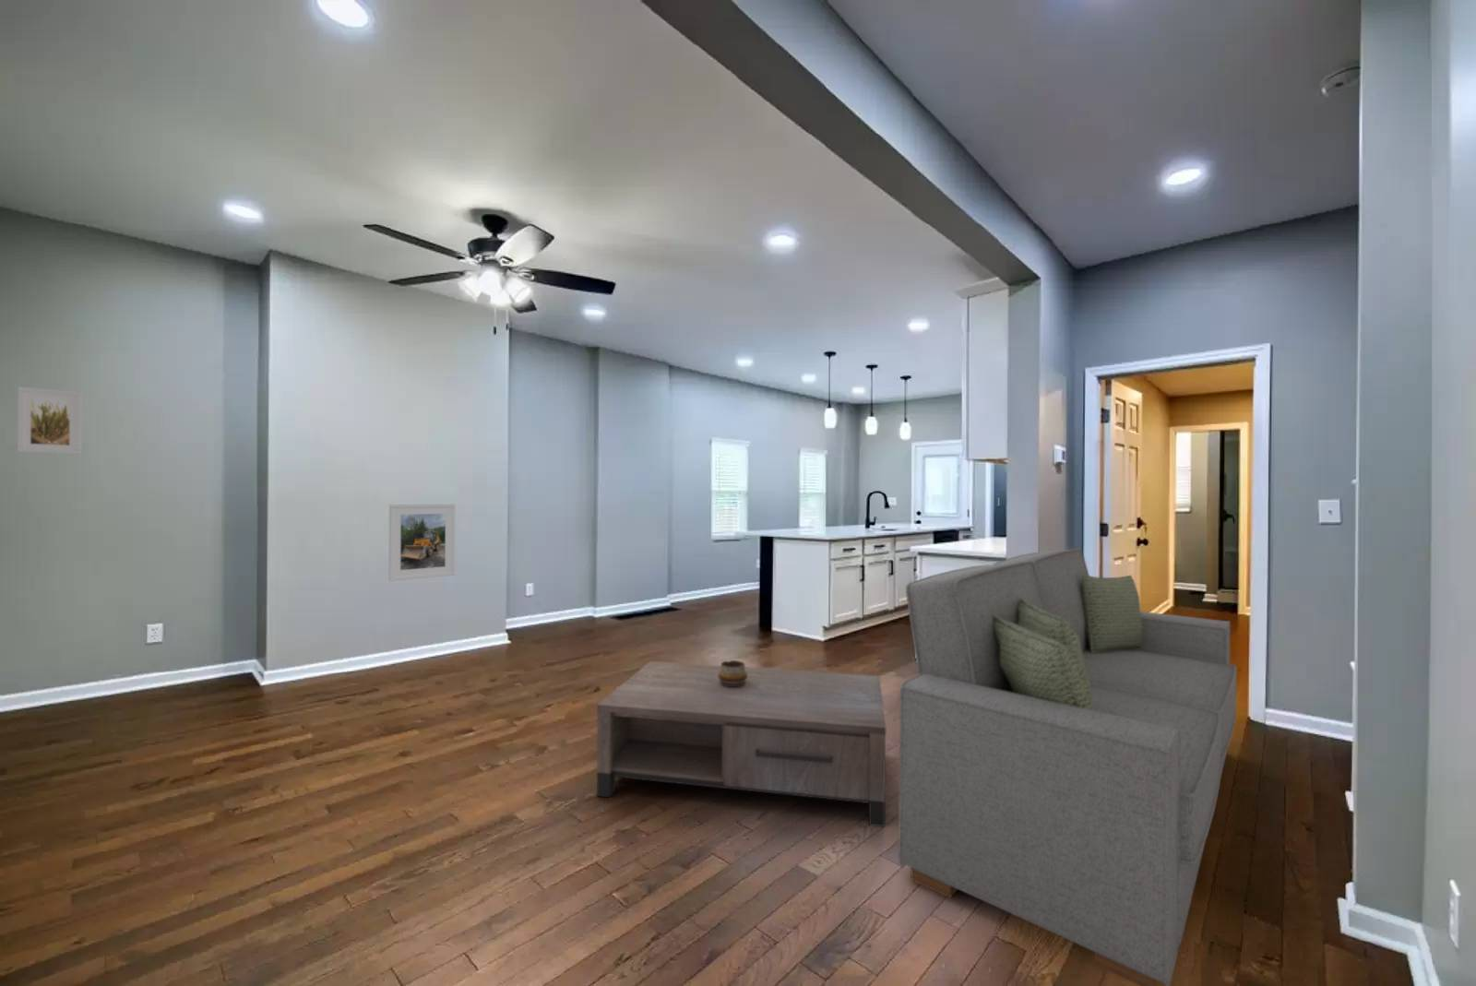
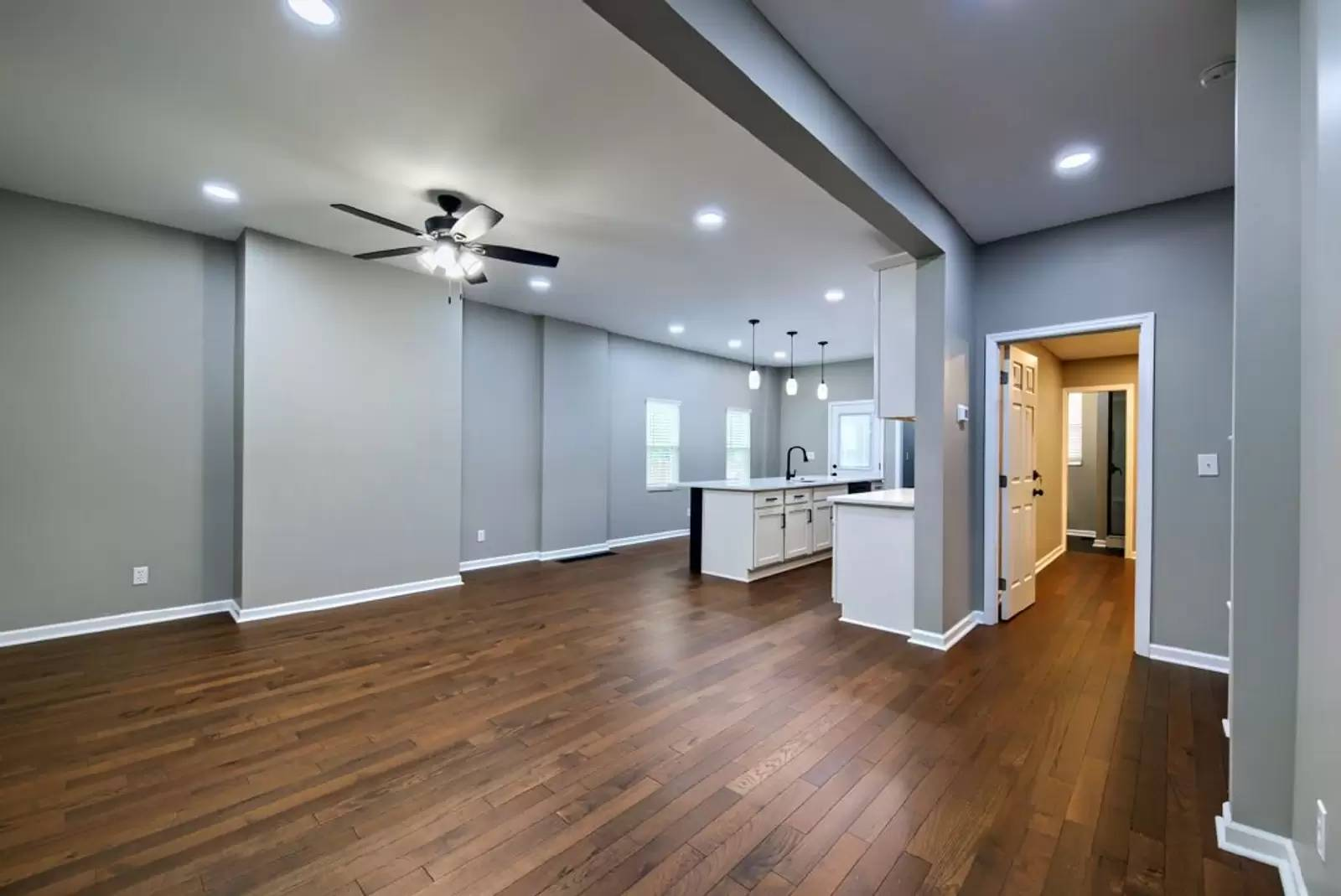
- coffee table [595,660,886,828]
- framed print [387,503,457,582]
- decorative bowl [718,659,747,687]
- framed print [17,385,83,454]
- sofa [897,548,1237,986]
